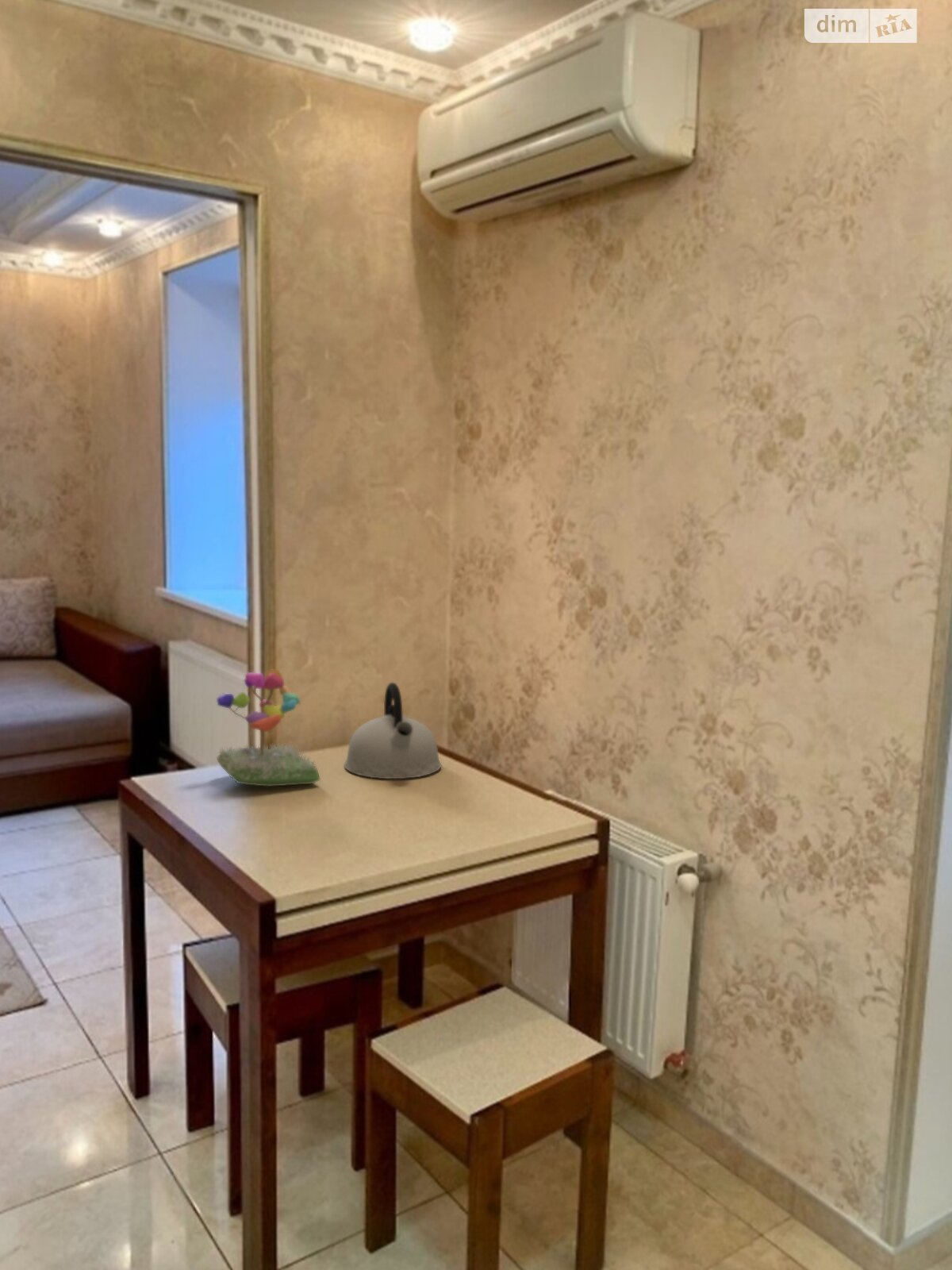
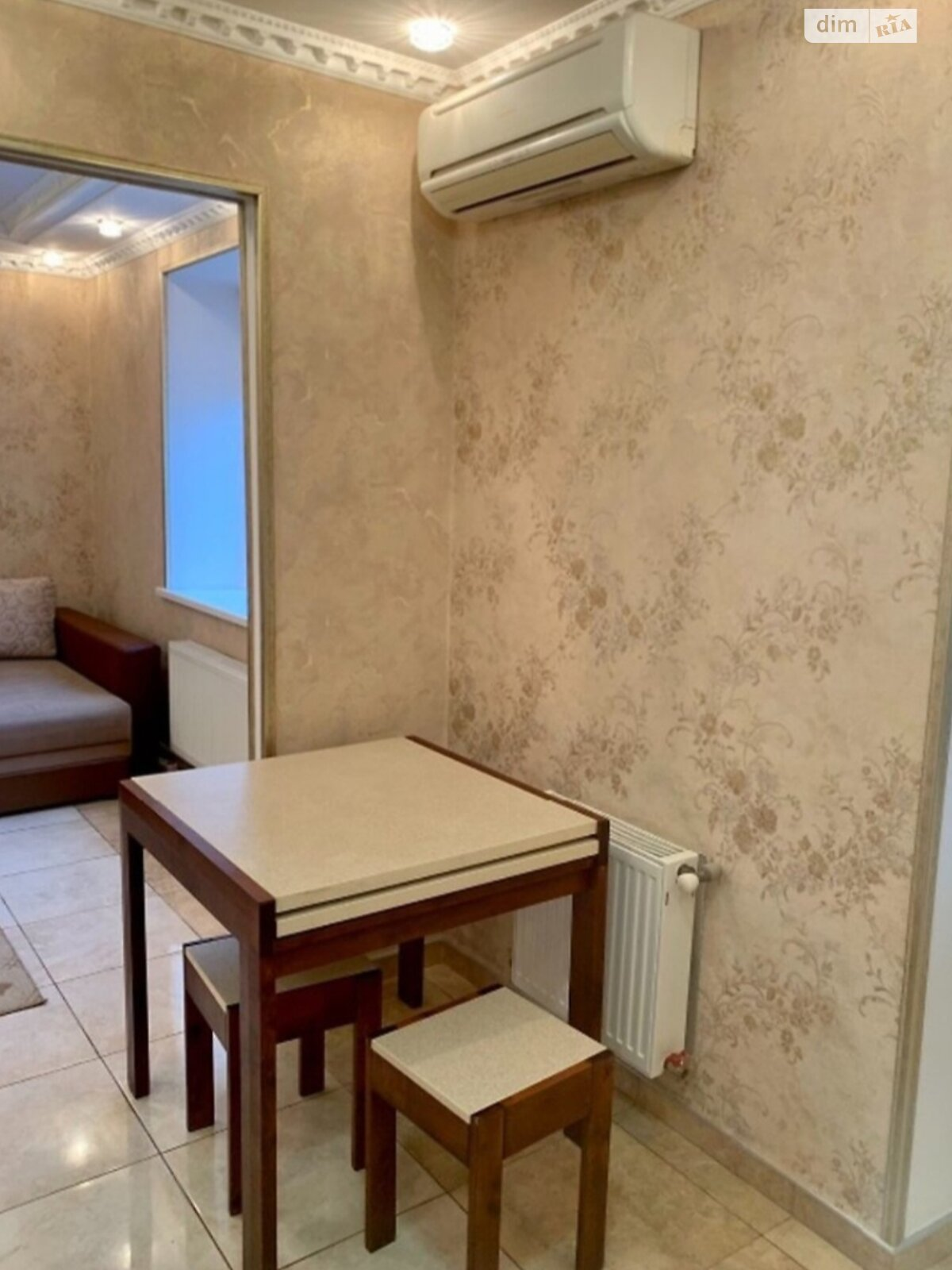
- flower [216,668,321,787]
- kettle [344,682,442,779]
